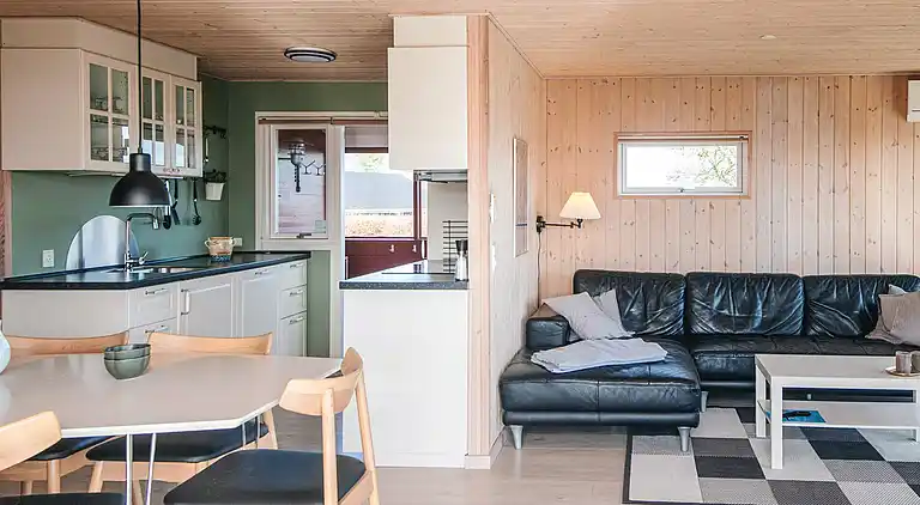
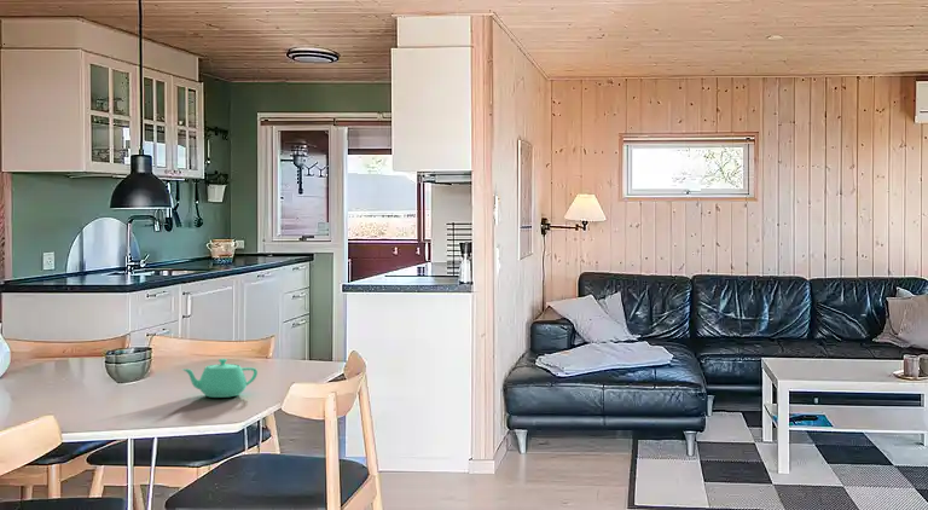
+ teapot [182,358,259,399]
